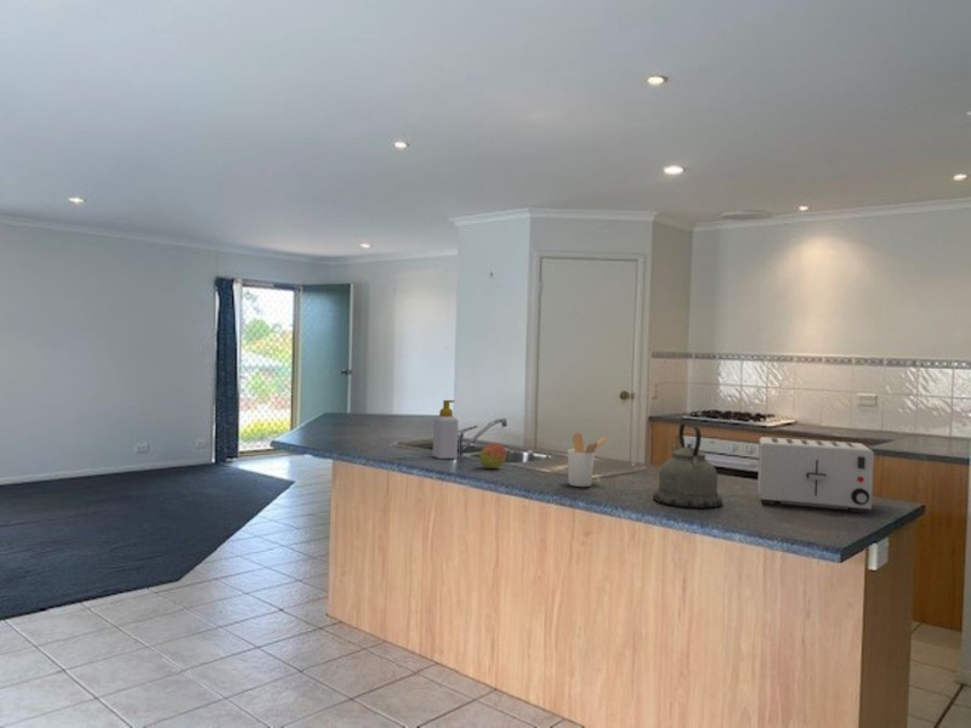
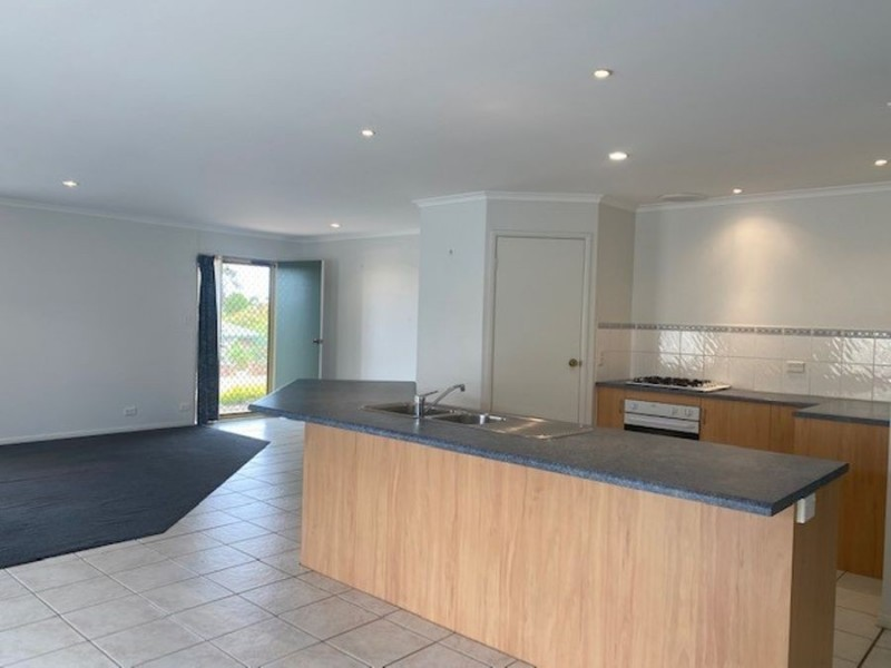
- utensil holder [567,432,608,488]
- soap bottle [432,399,459,460]
- kettle [652,422,723,508]
- toaster [756,436,875,513]
- fruit [478,443,507,470]
